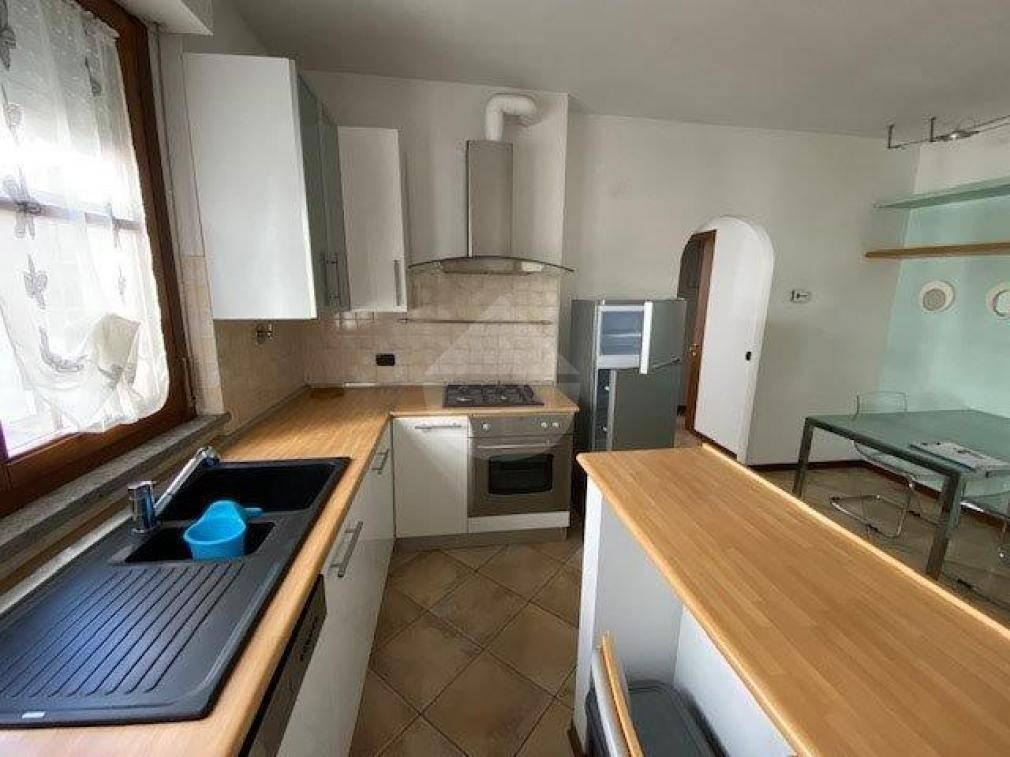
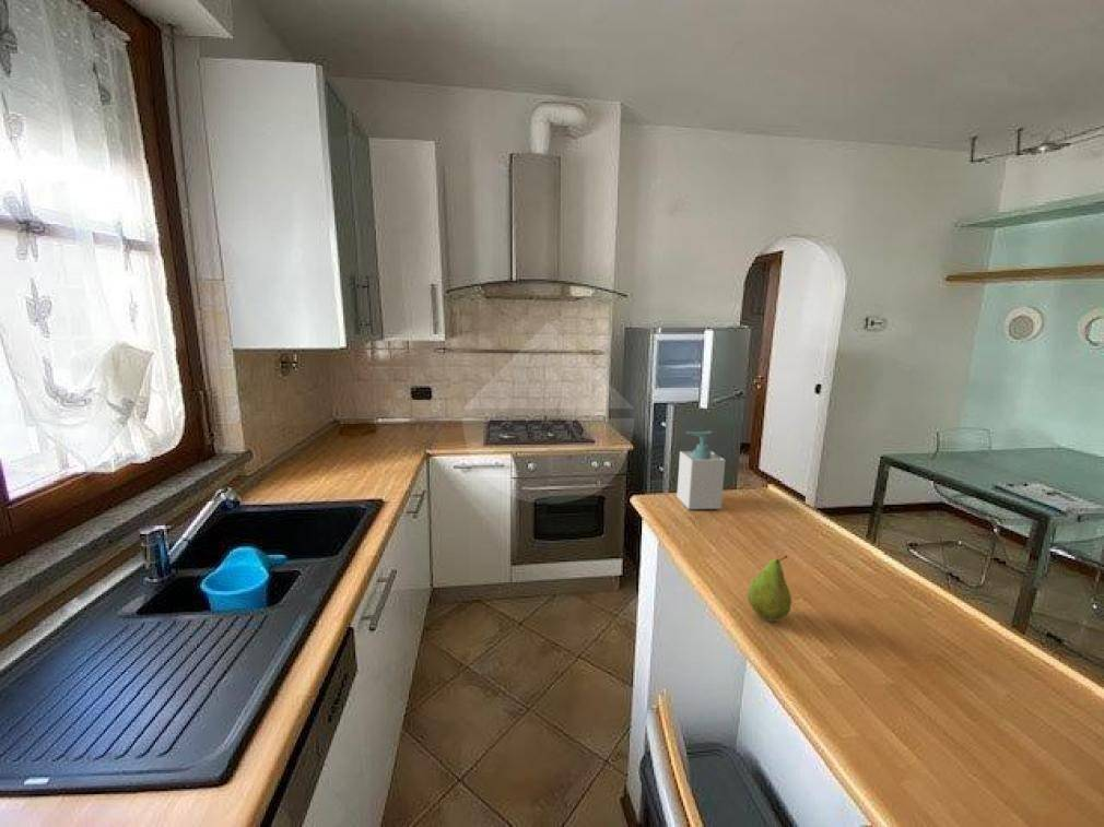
+ fruit [747,555,792,623]
+ soap bottle [676,430,726,510]
